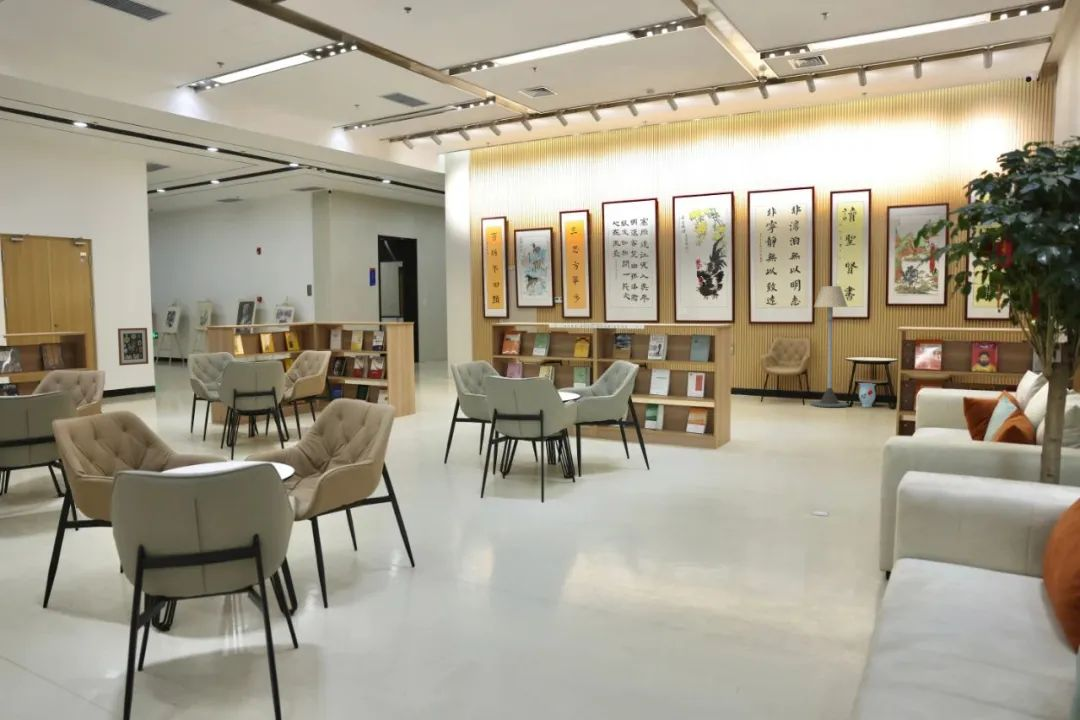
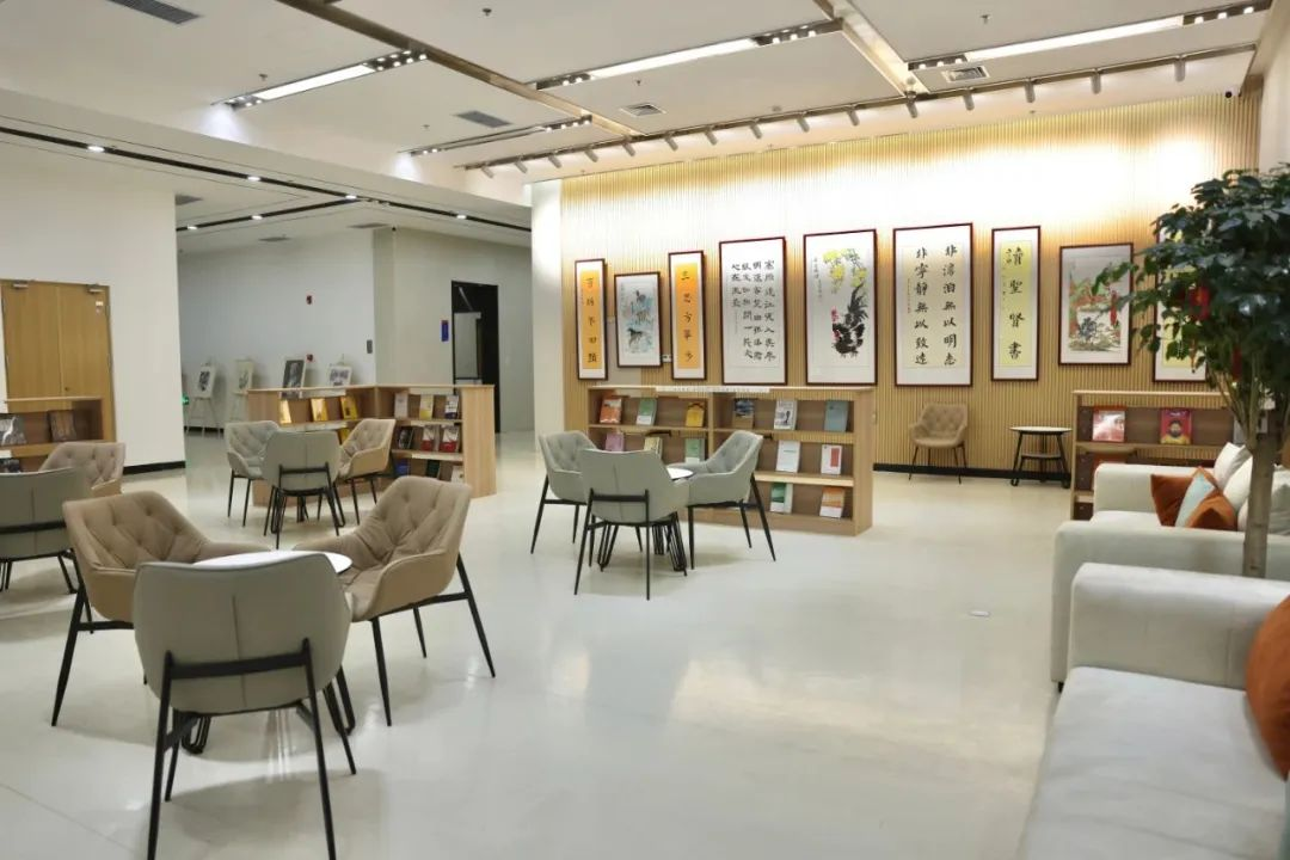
- vase [858,382,876,408]
- floor lamp [810,285,850,408]
- wall art [117,327,150,367]
